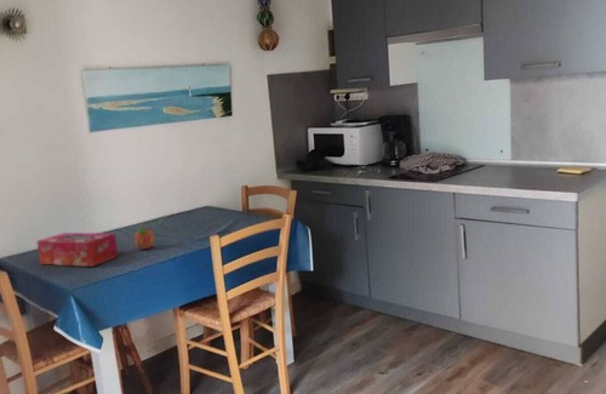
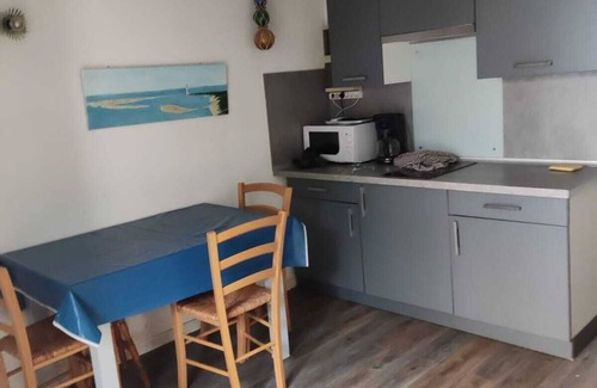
- fruit [133,225,156,250]
- tissue box [35,232,119,268]
